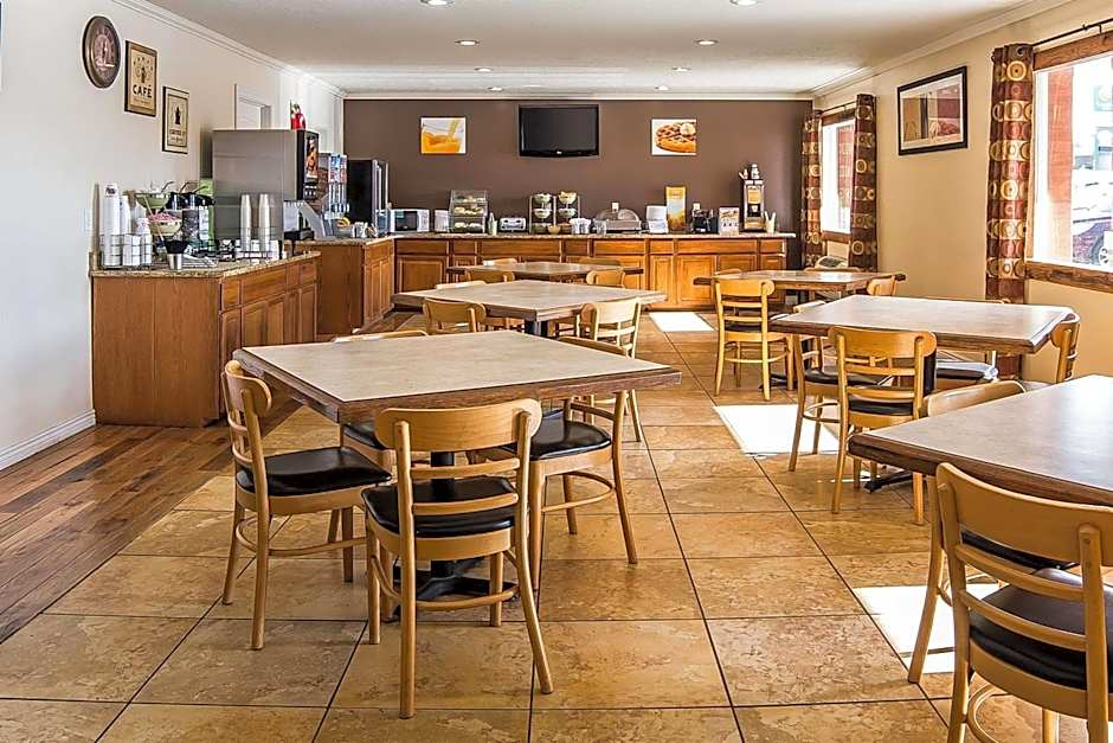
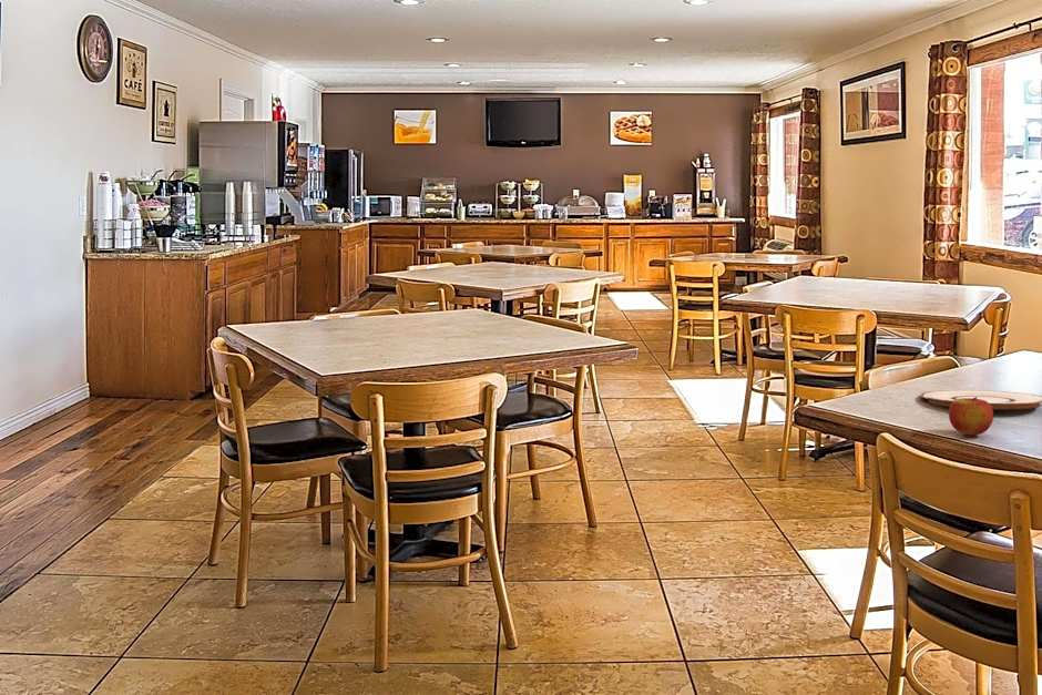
+ apple [948,397,994,436]
+ plate [919,389,1042,410]
